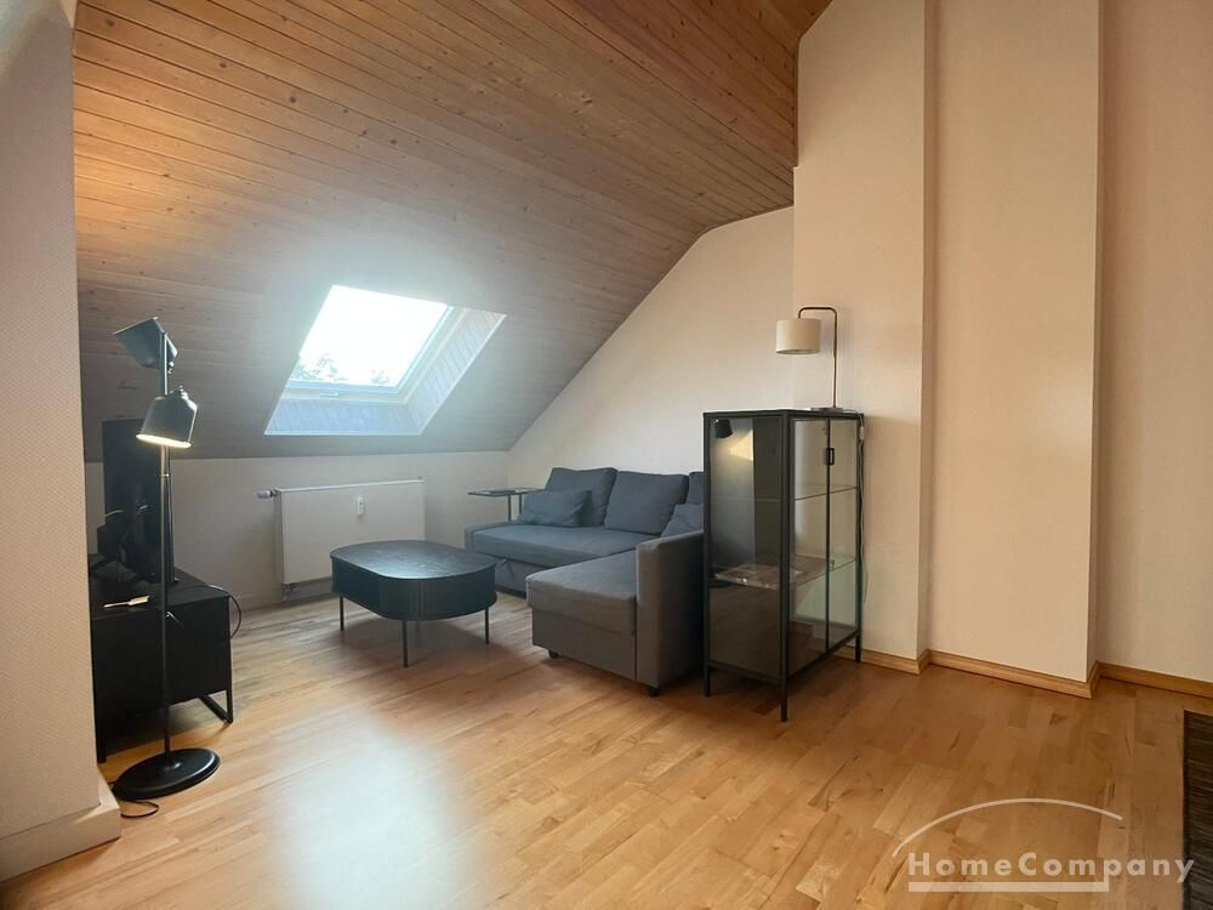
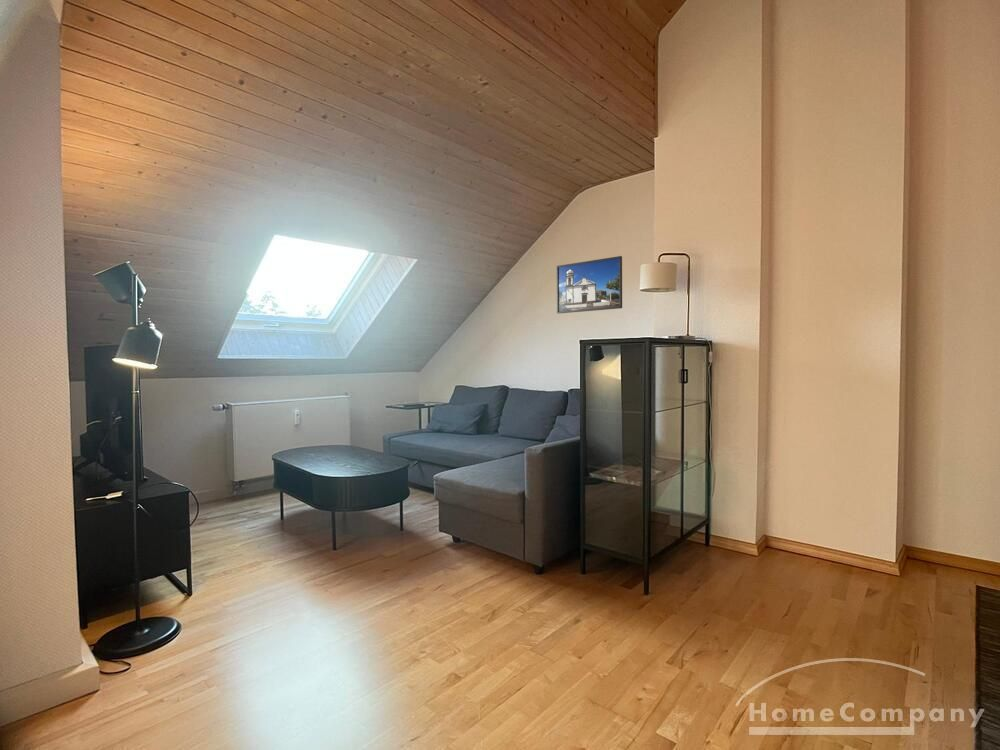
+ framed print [556,255,623,314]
